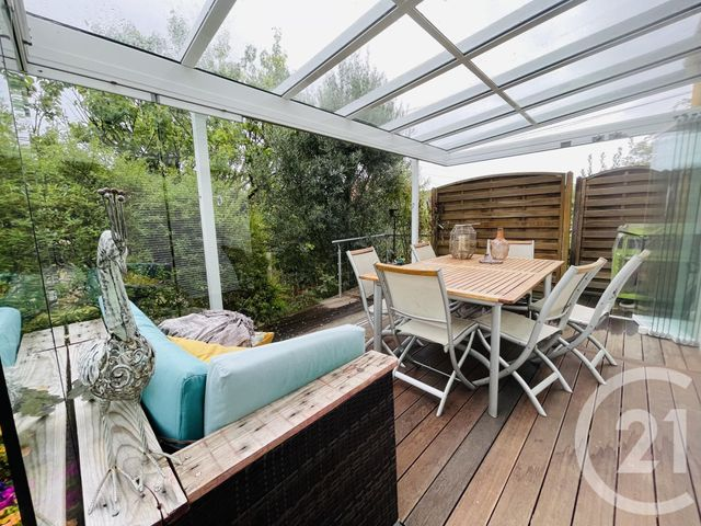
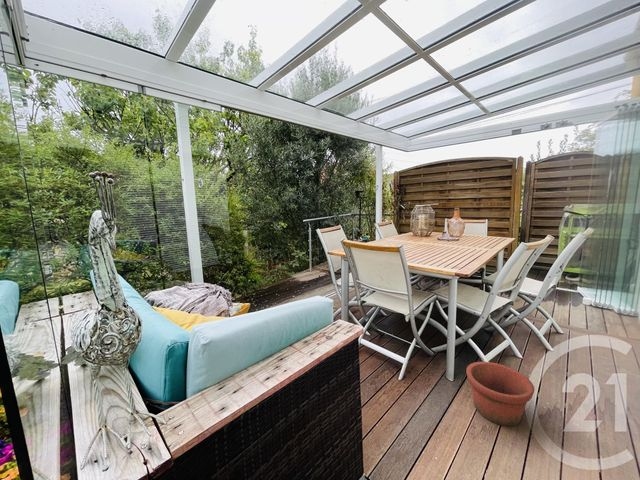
+ pot [465,361,535,427]
